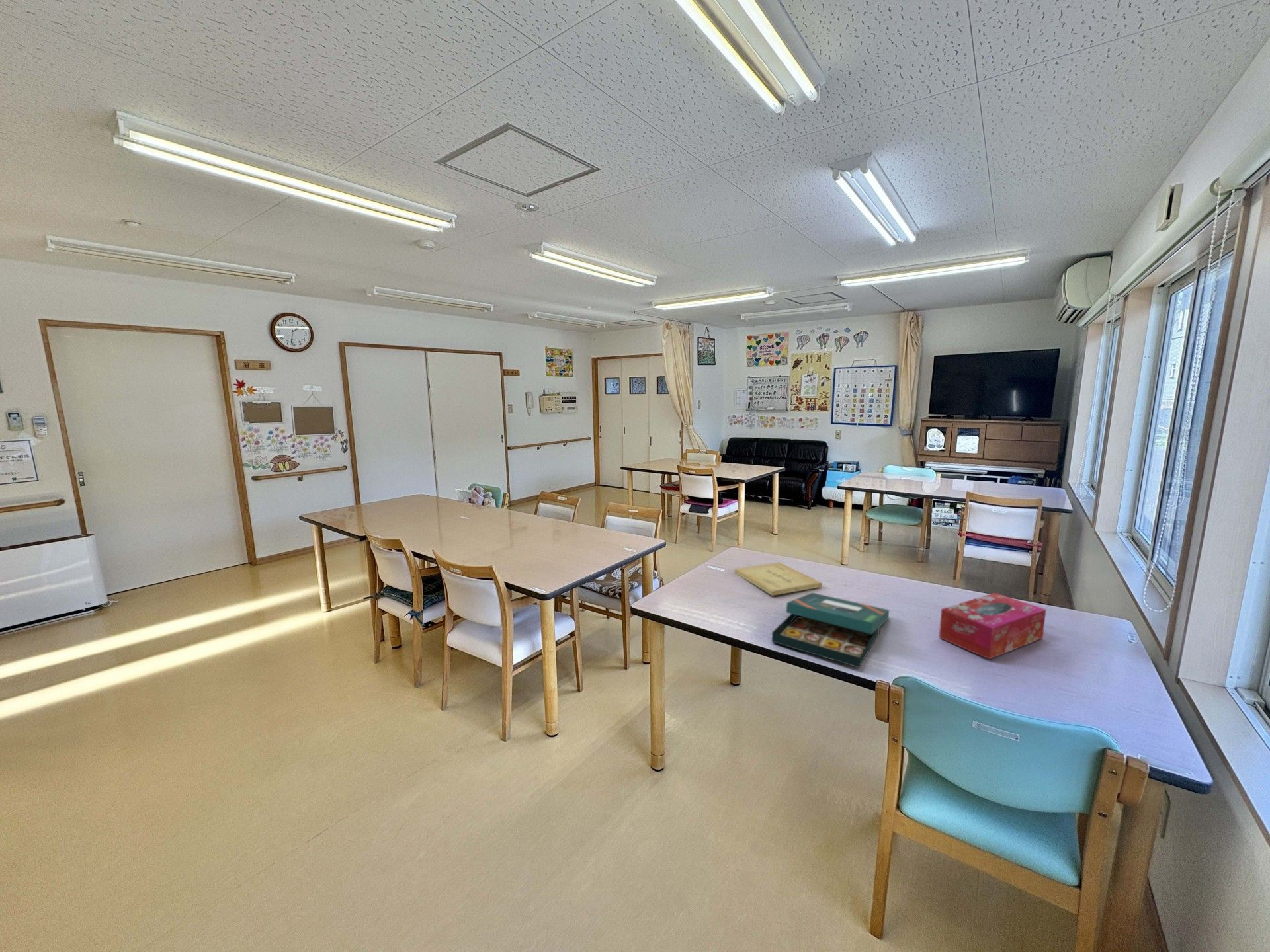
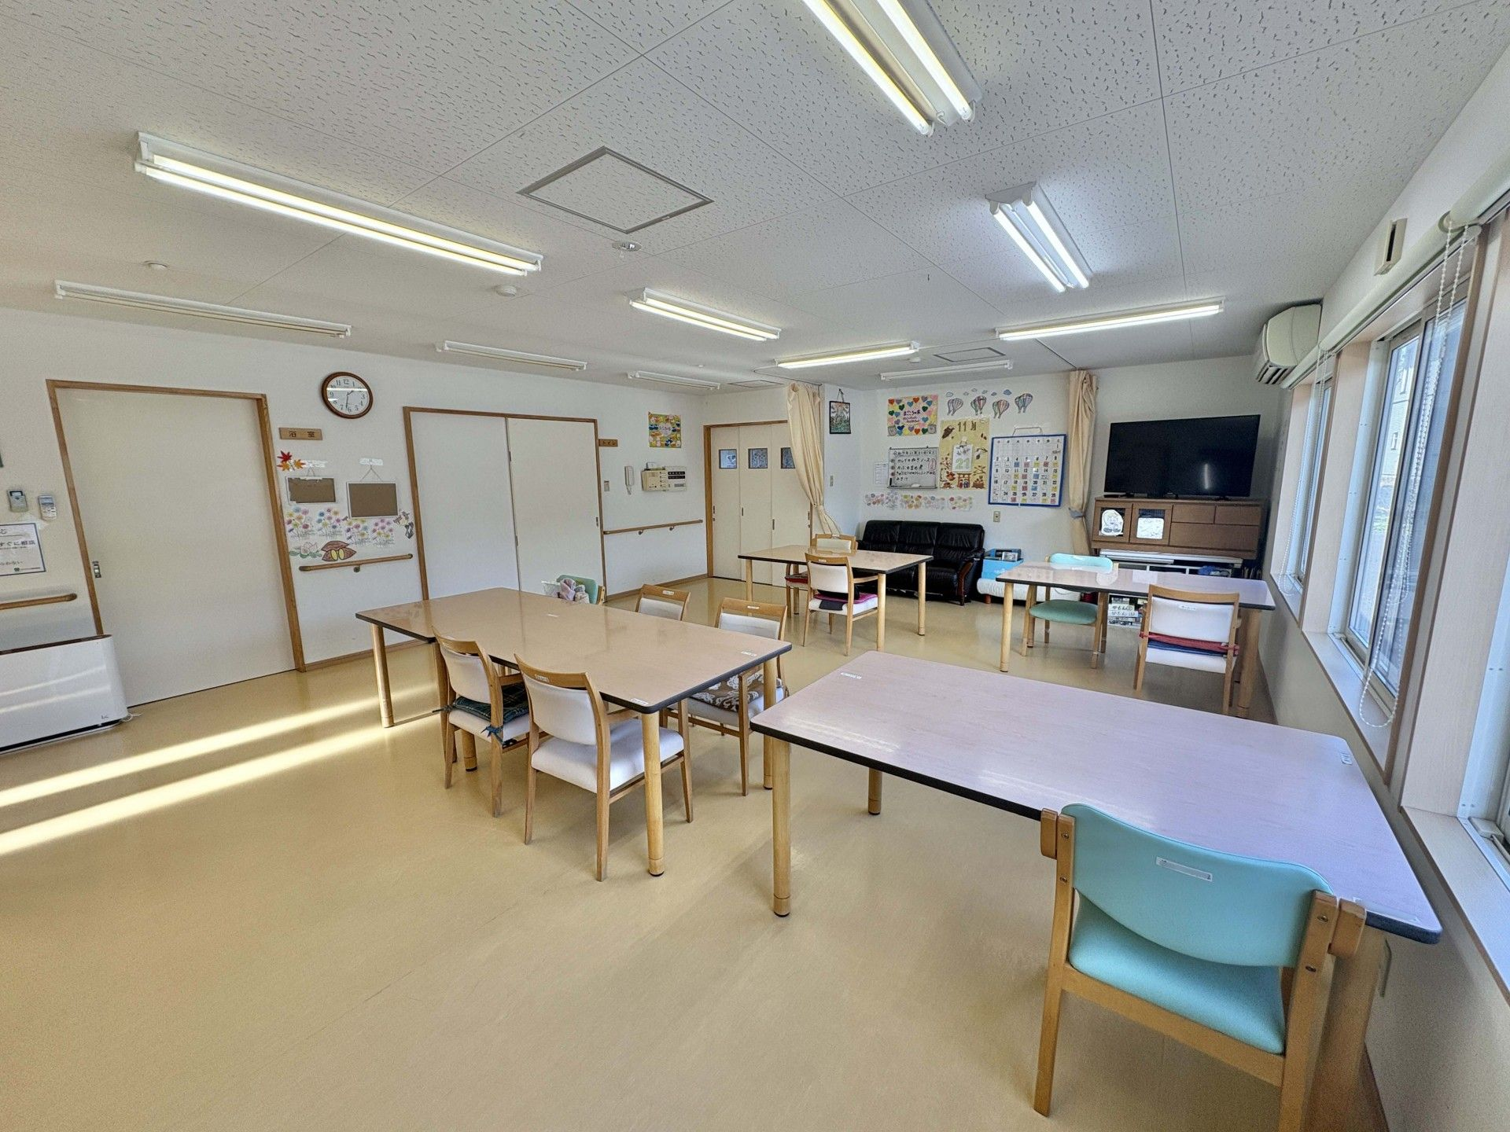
- book [734,561,823,596]
- tissue box [939,592,1047,660]
- board game [771,592,890,668]
